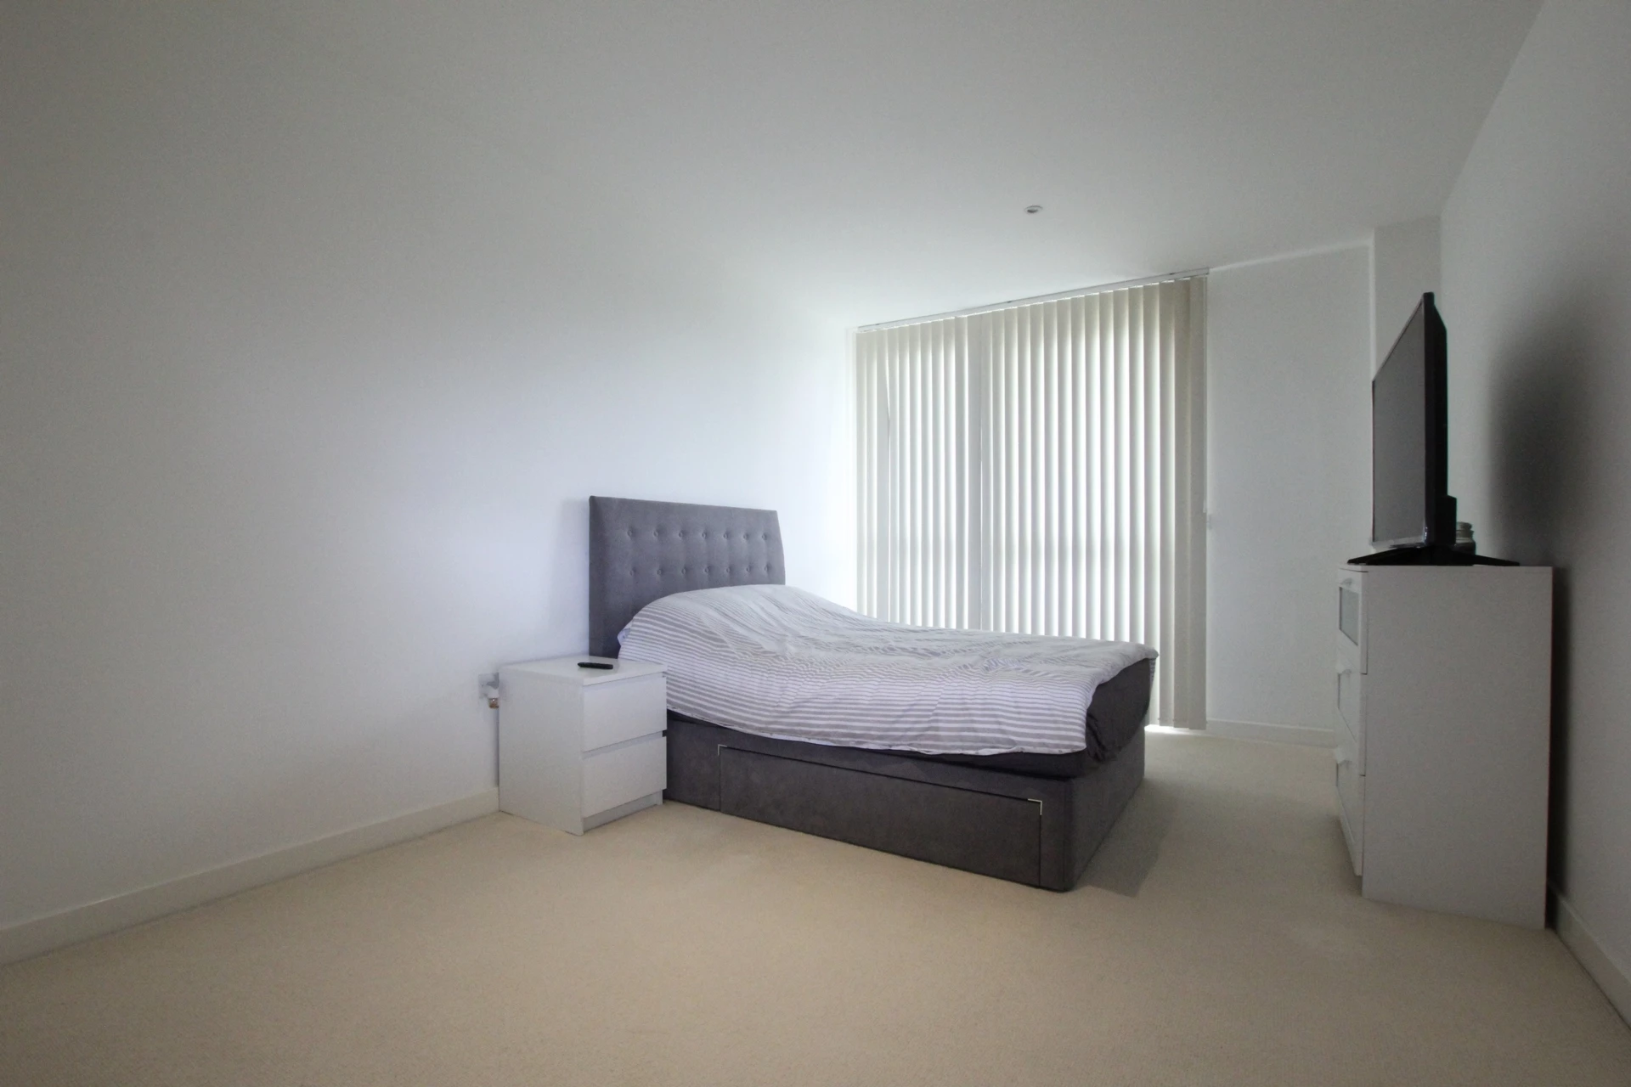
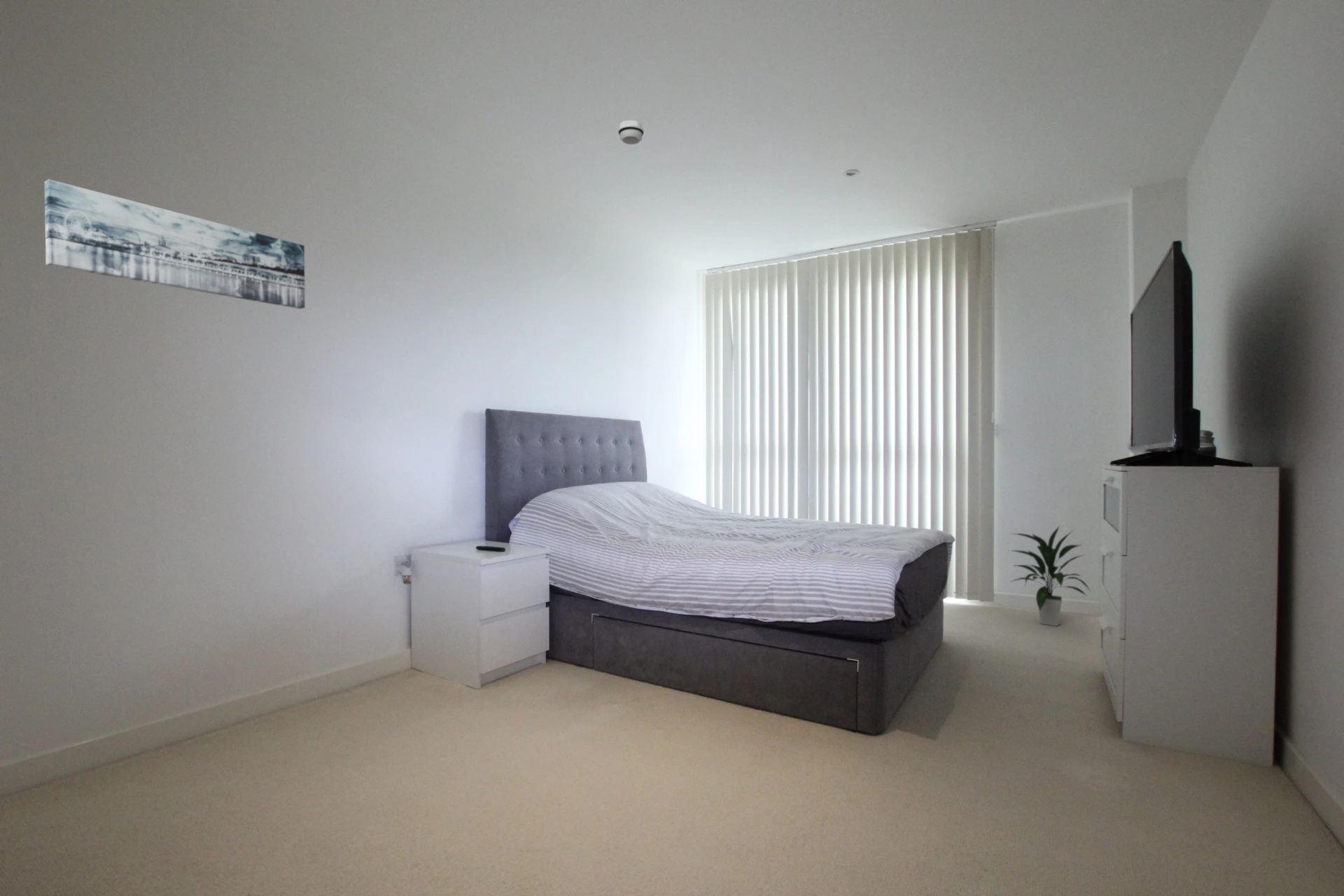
+ indoor plant [1007,524,1091,627]
+ smoke detector [617,120,645,145]
+ wall art [43,179,306,309]
